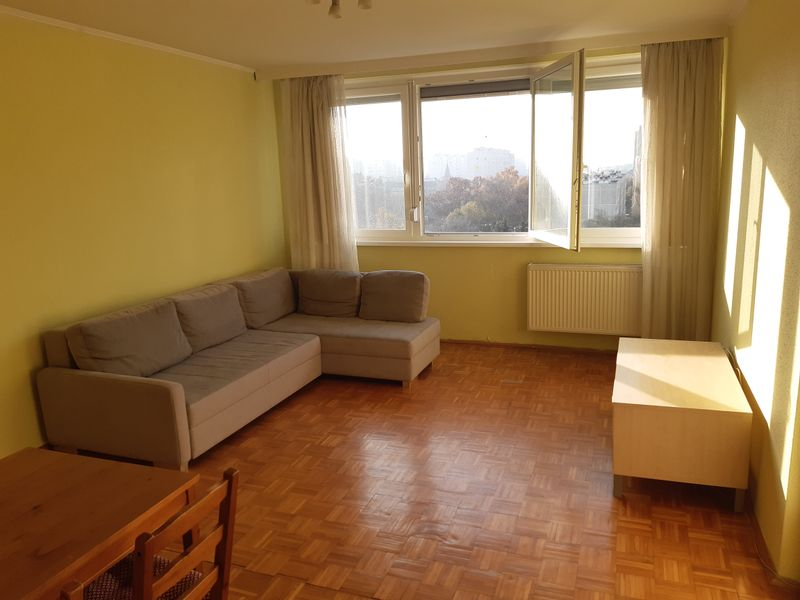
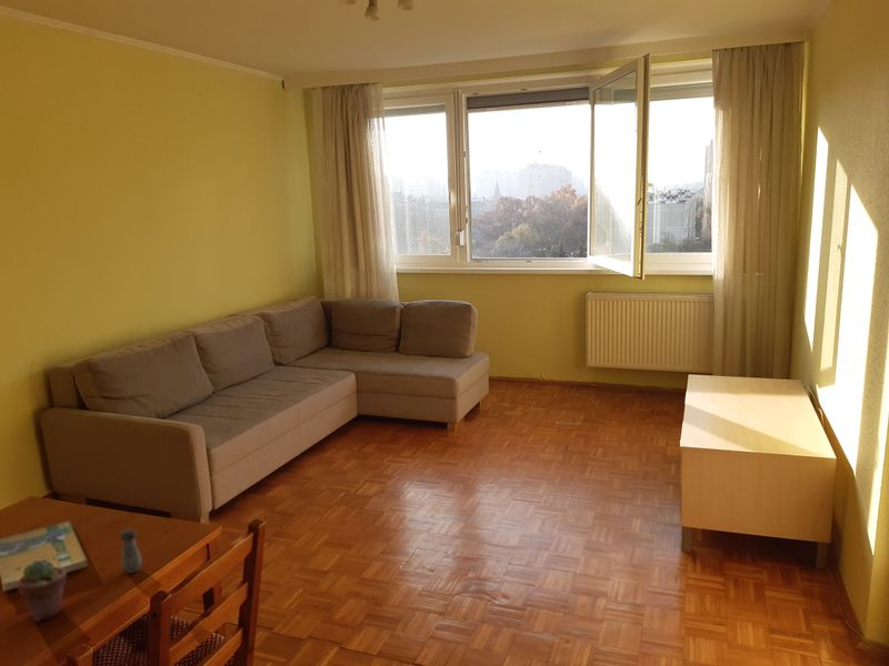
+ booklet [0,519,89,593]
+ potted succulent [18,559,68,623]
+ salt shaker [119,528,143,575]
